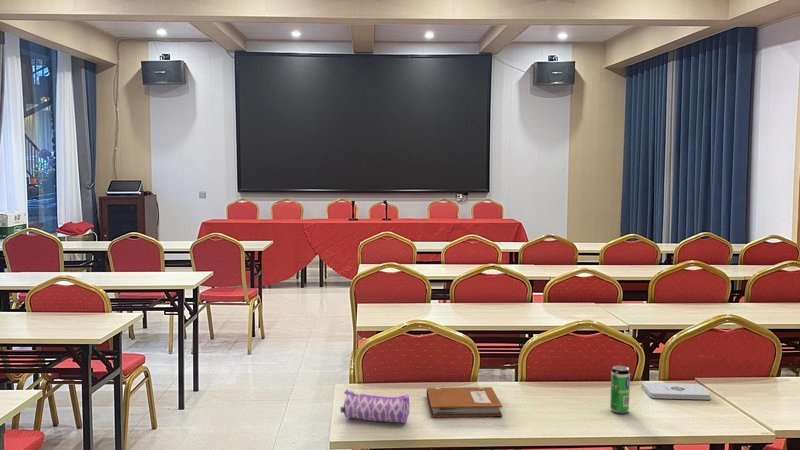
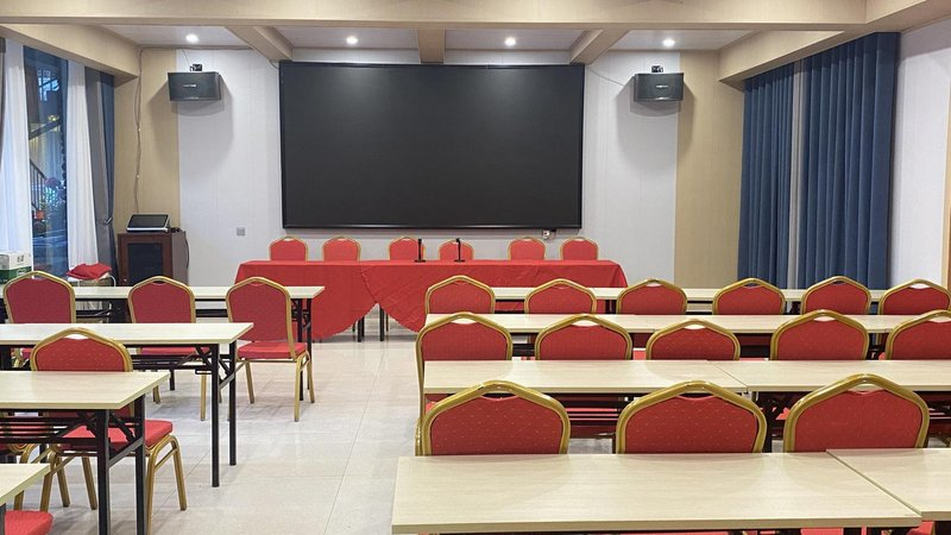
- beverage can [609,365,631,414]
- notepad [640,382,712,401]
- notebook [426,386,503,418]
- pencil case [340,388,410,424]
